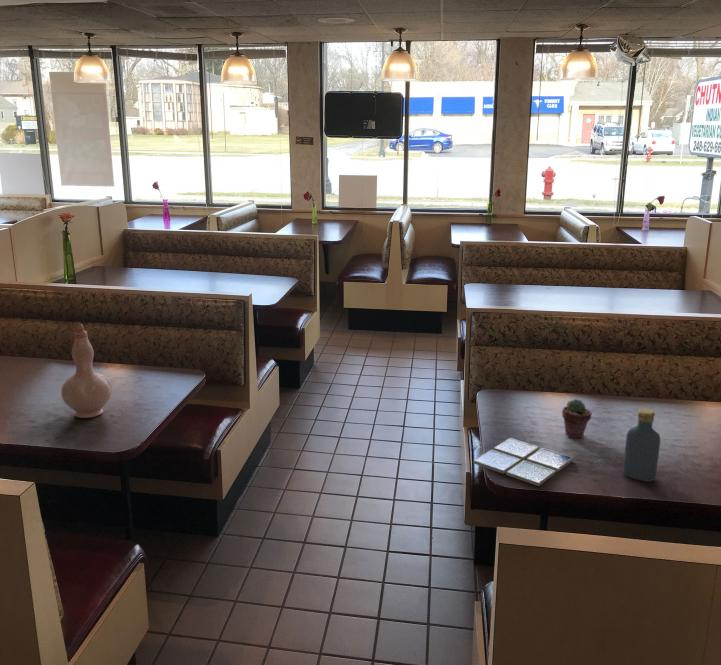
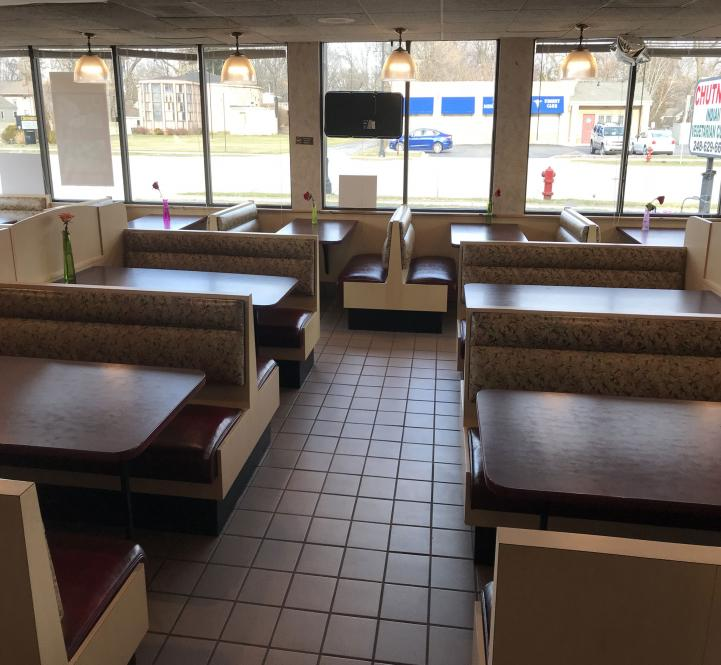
- drink coaster [472,437,575,487]
- vodka [621,408,661,483]
- potted succulent [561,398,593,439]
- vase [60,323,113,419]
